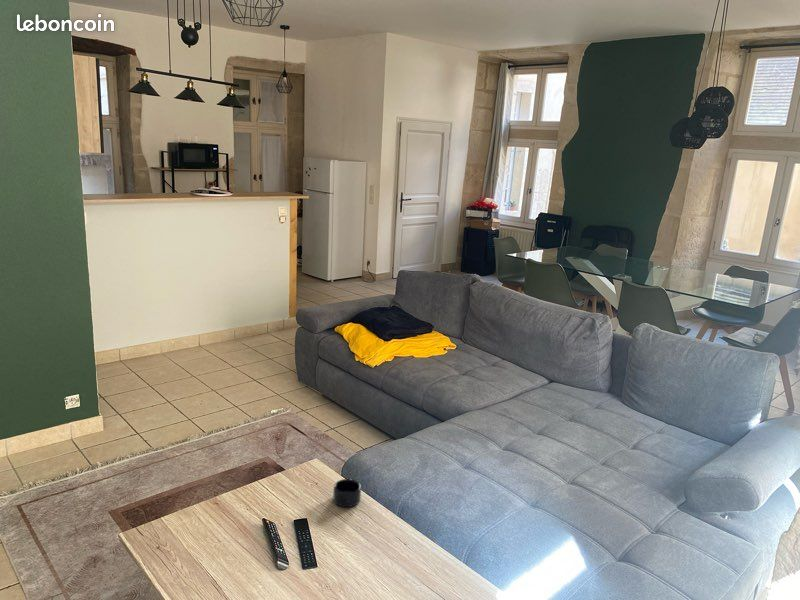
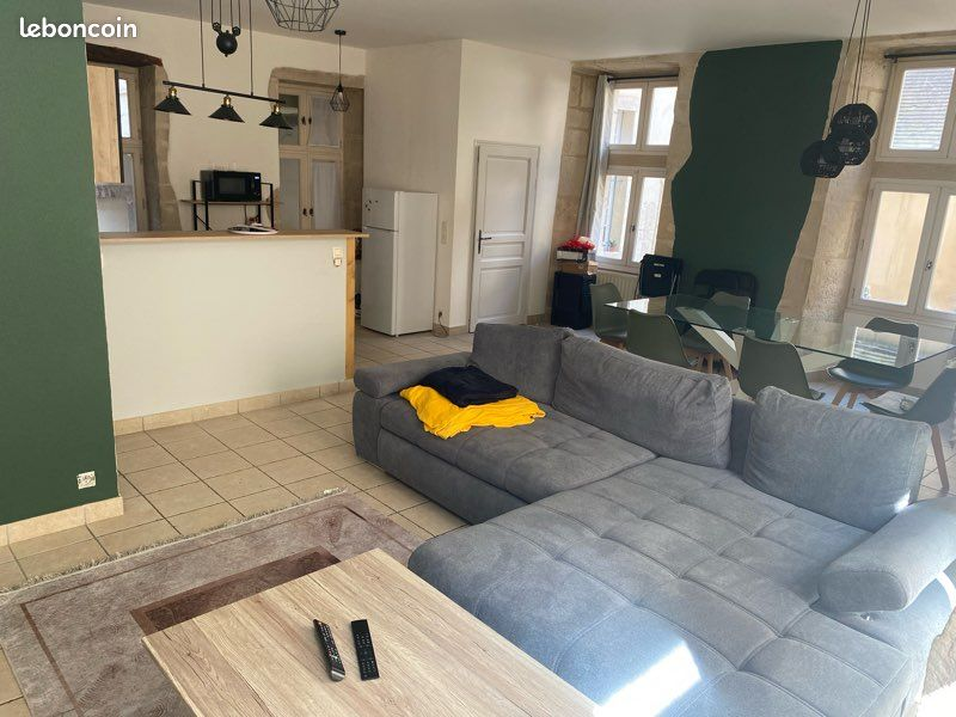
- mug [332,477,362,508]
